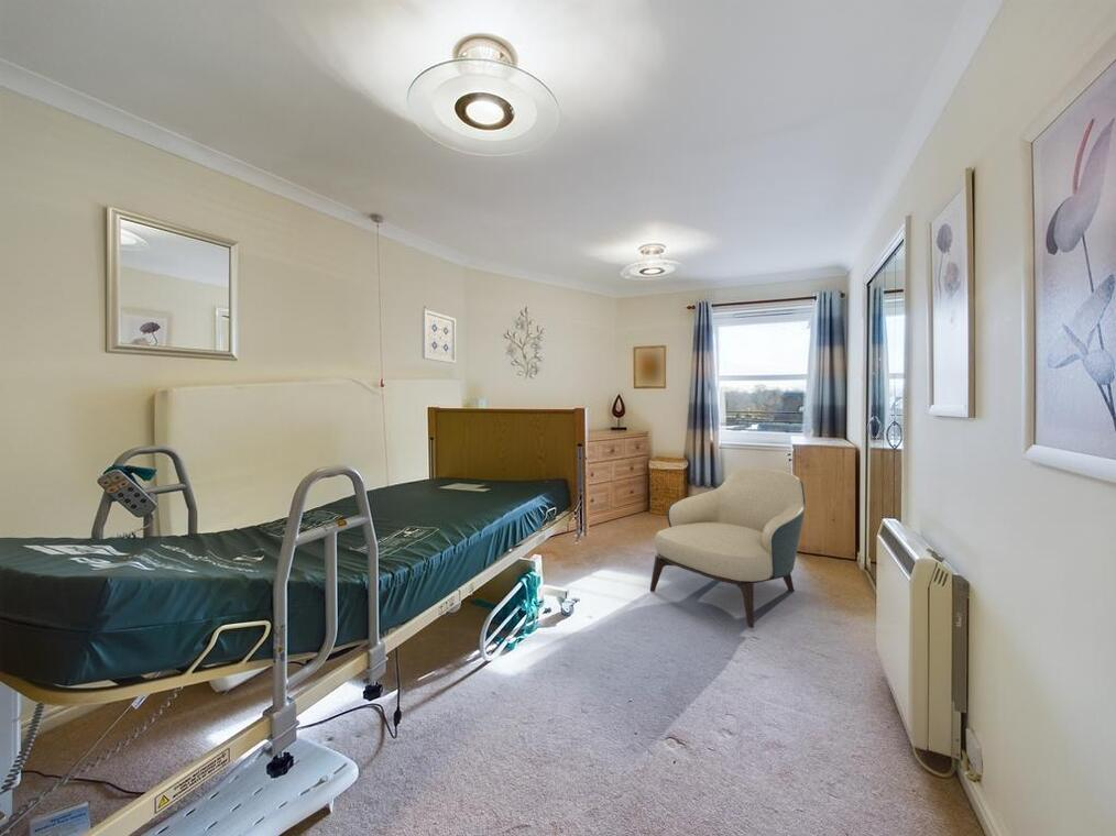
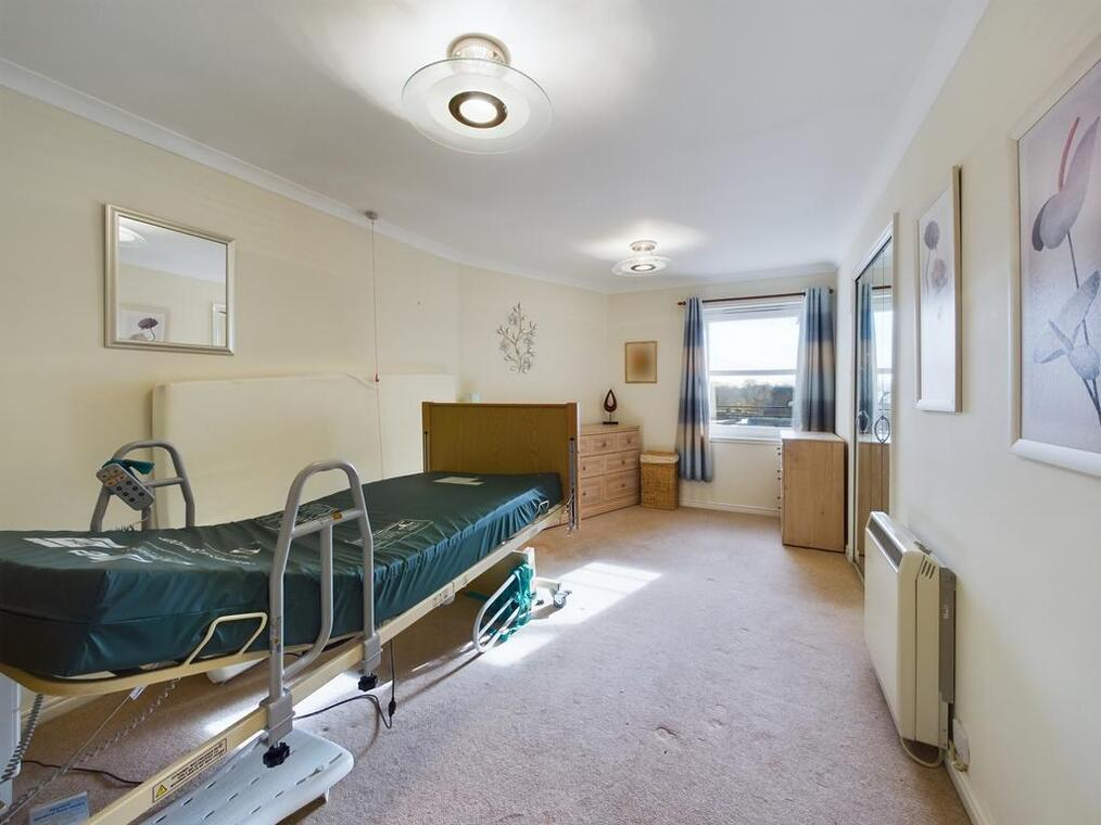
- wall art [420,308,457,364]
- armchair [648,468,807,629]
